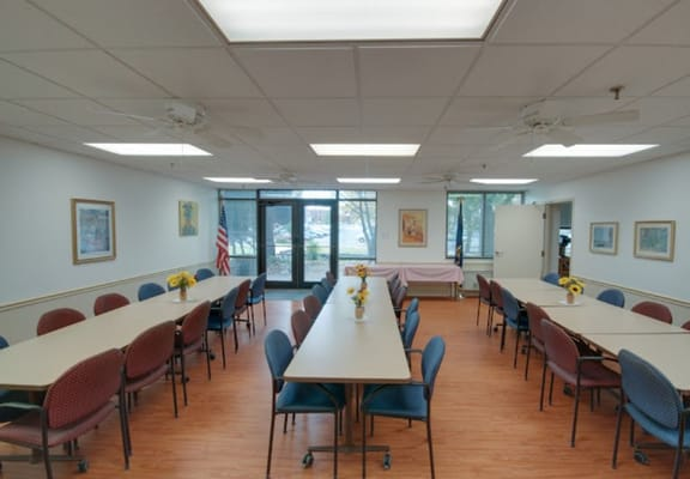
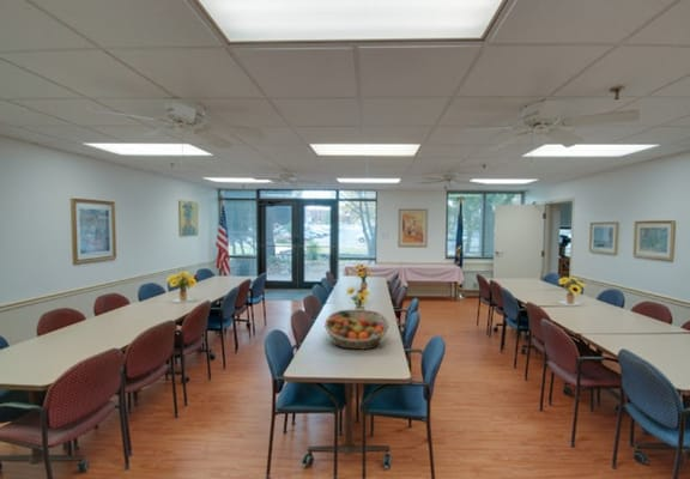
+ fruit basket [323,309,391,351]
